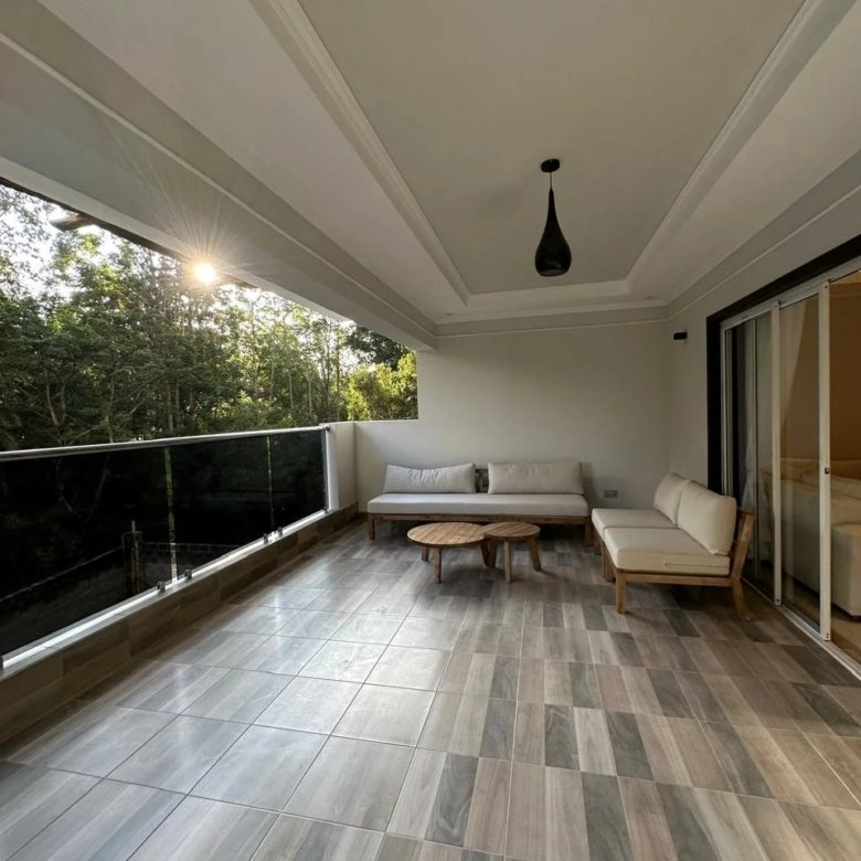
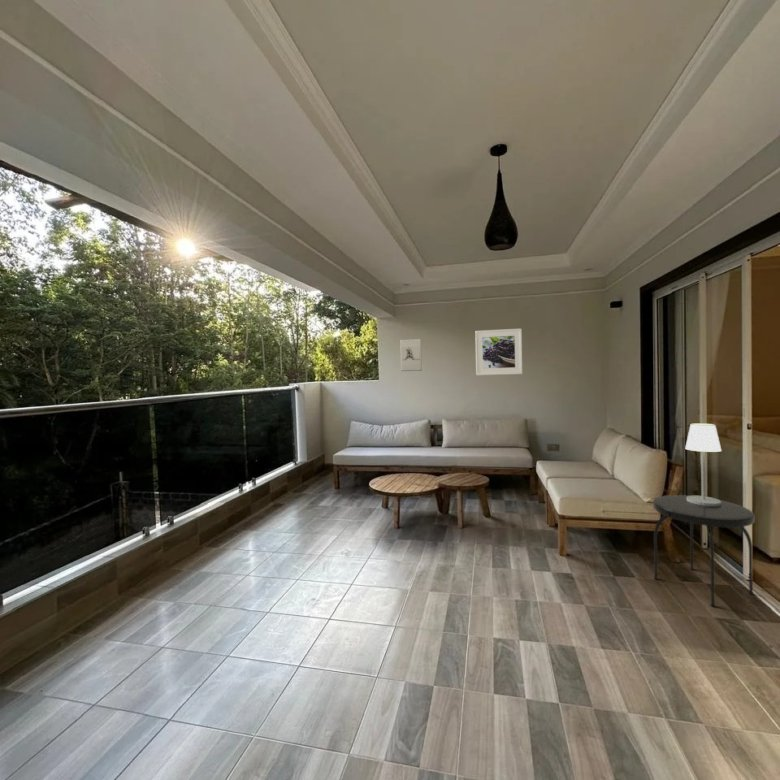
+ wall sculpture [399,338,423,372]
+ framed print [474,328,523,376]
+ table lamp [684,422,723,506]
+ side table [652,494,756,608]
